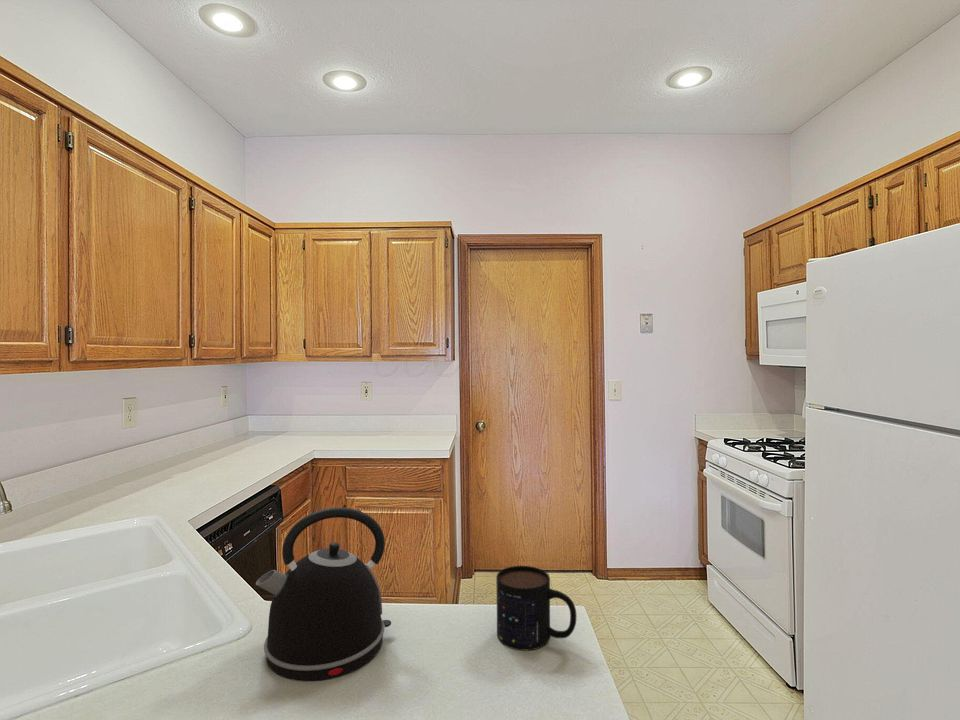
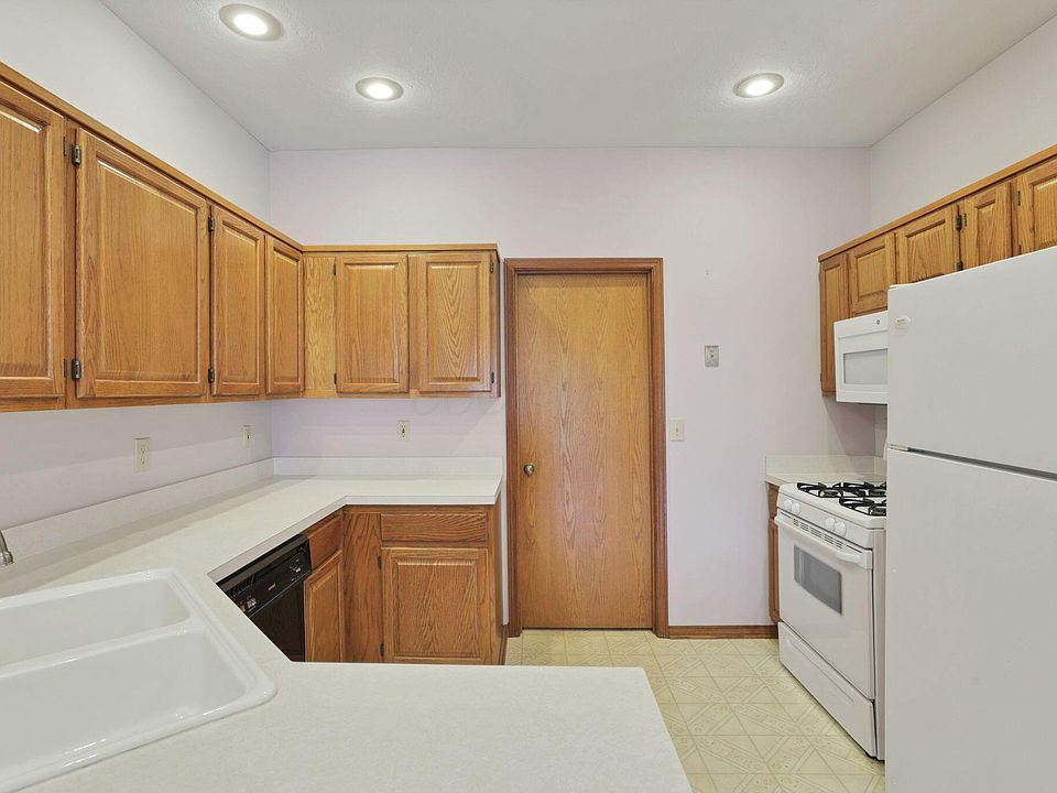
- mug [495,565,578,651]
- kettle [255,506,392,682]
